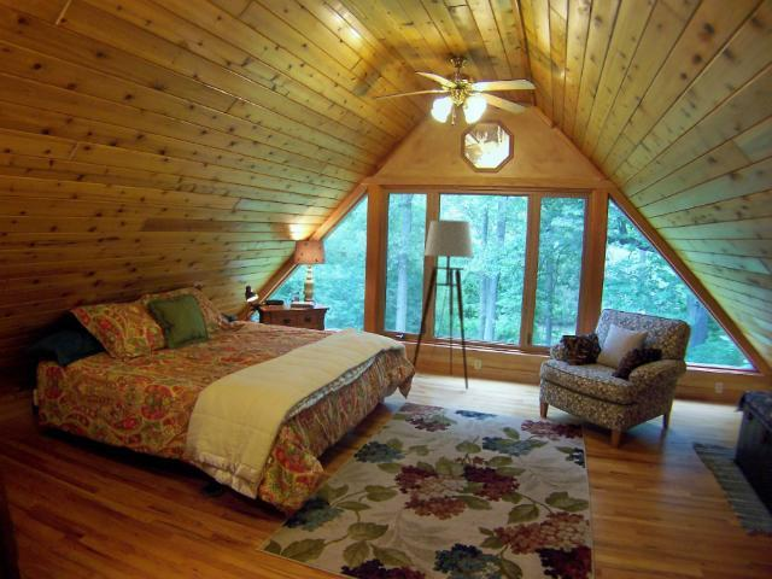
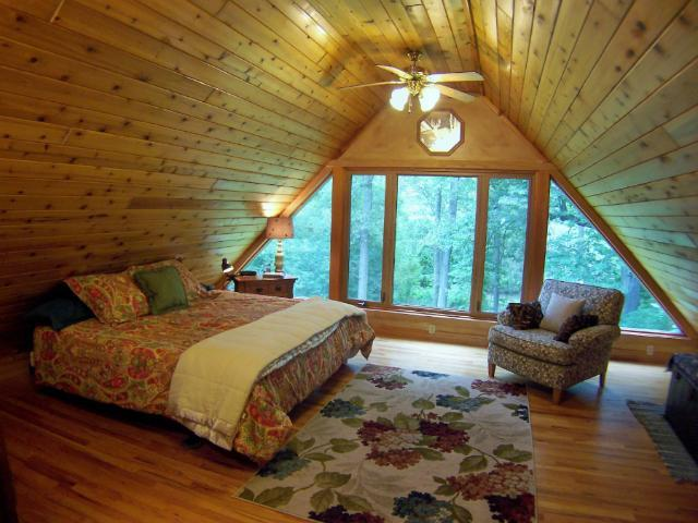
- floor lamp [411,218,474,391]
